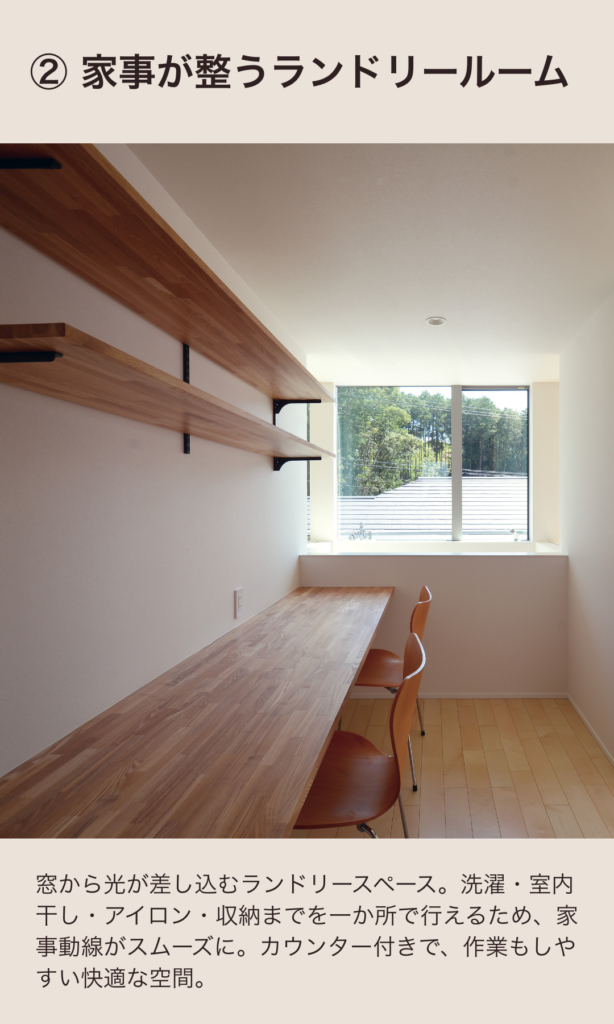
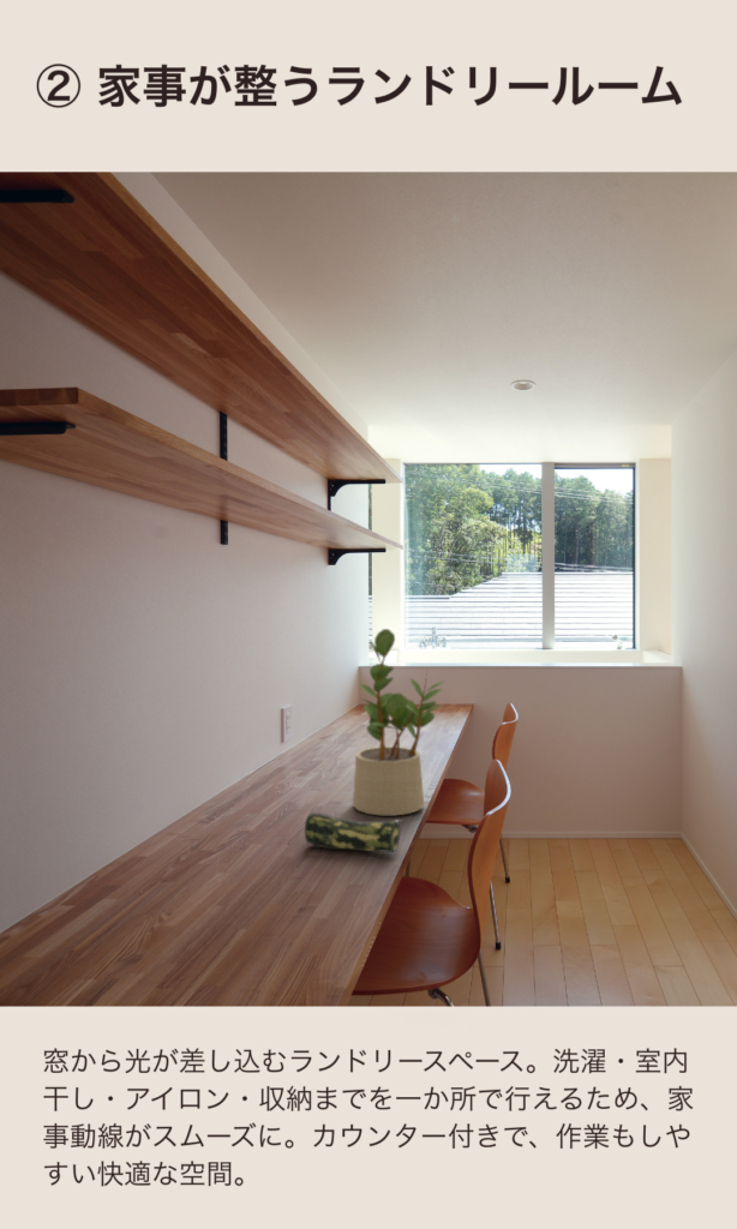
+ pencil case [304,811,403,853]
+ potted plant [352,628,447,816]
